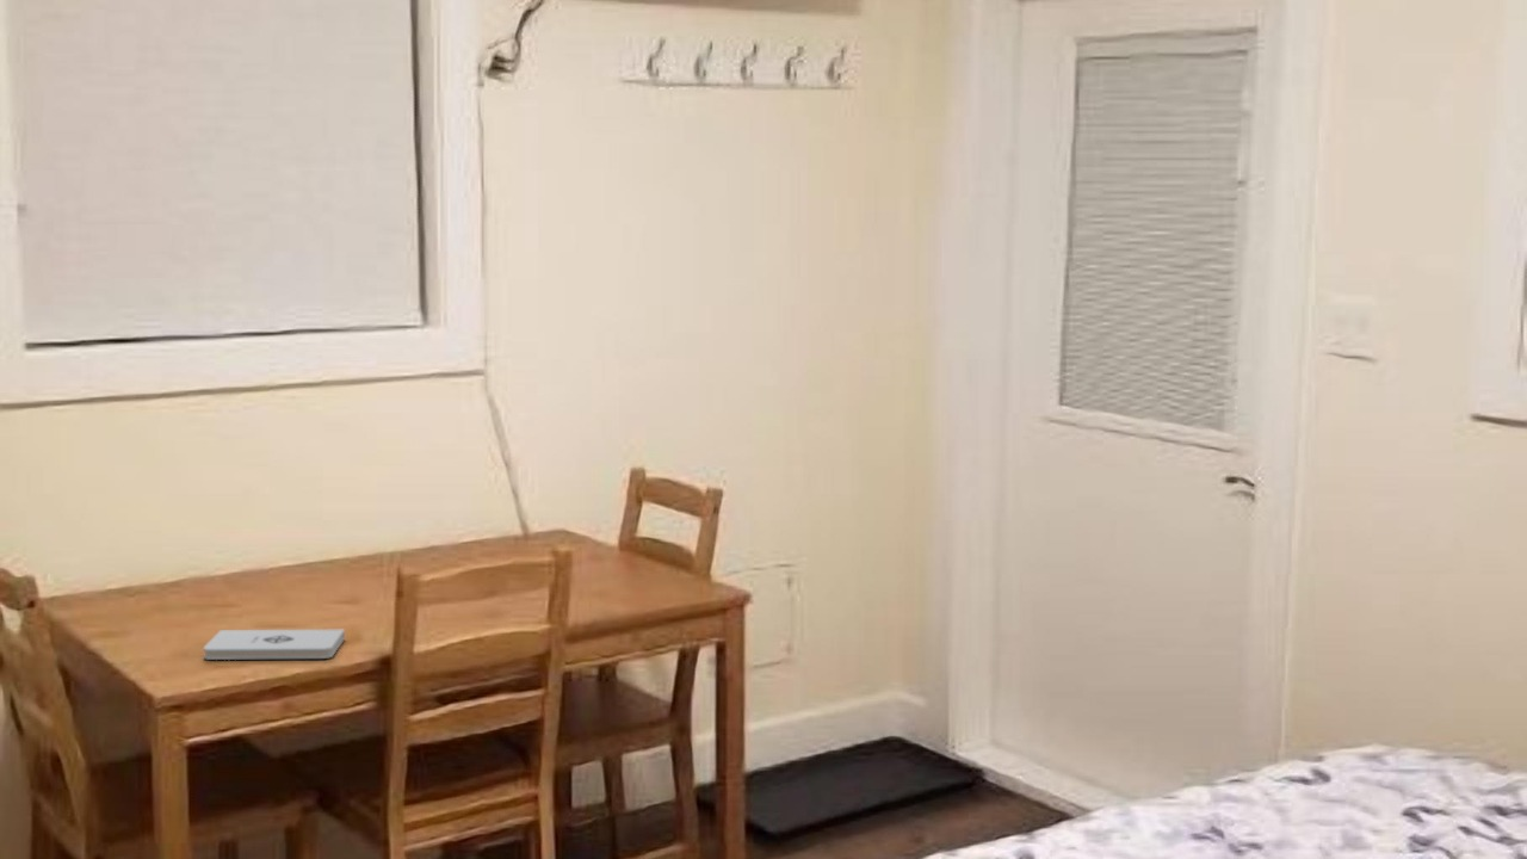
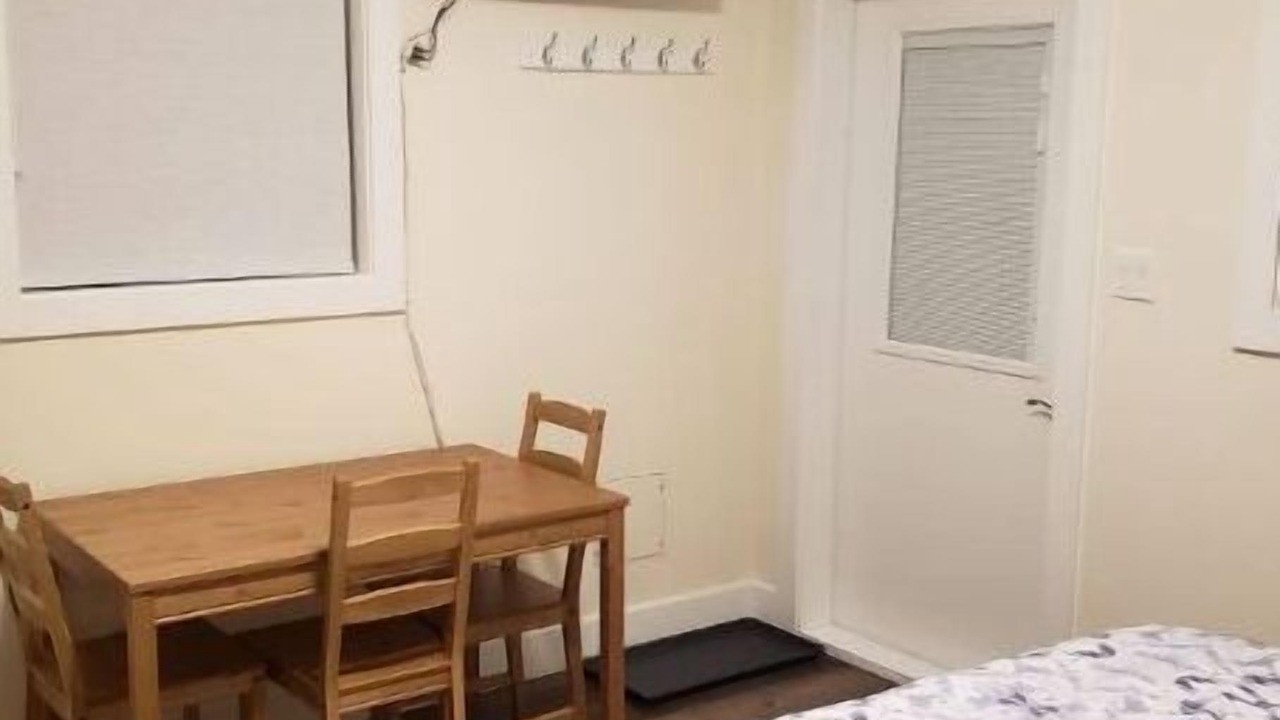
- notepad [203,629,346,661]
